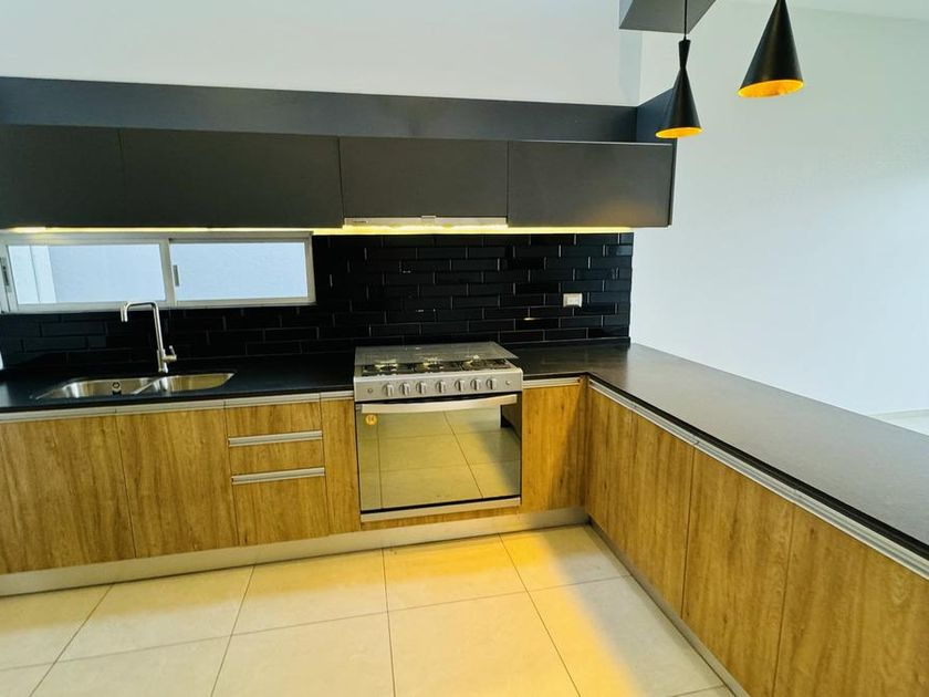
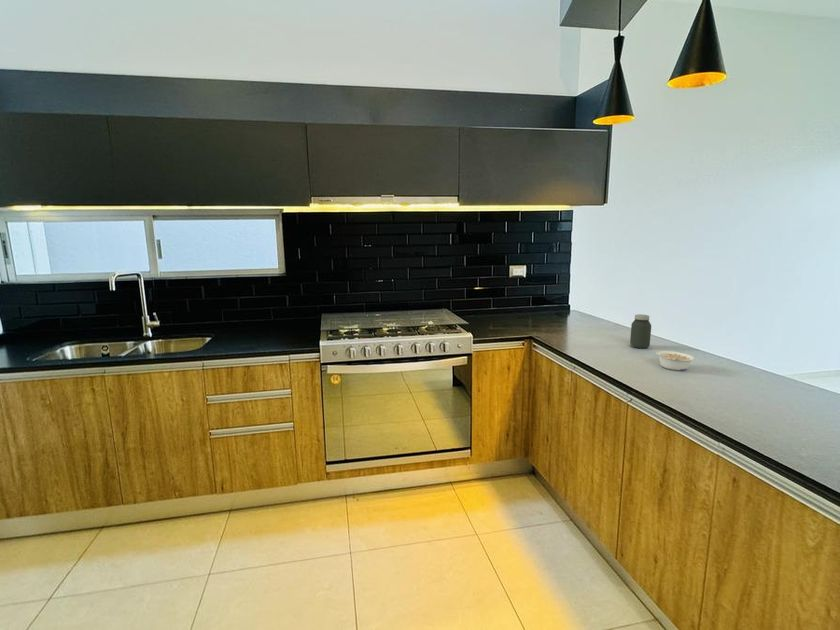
+ jar [629,313,652,349]
+ legume [655,350,695,372]
